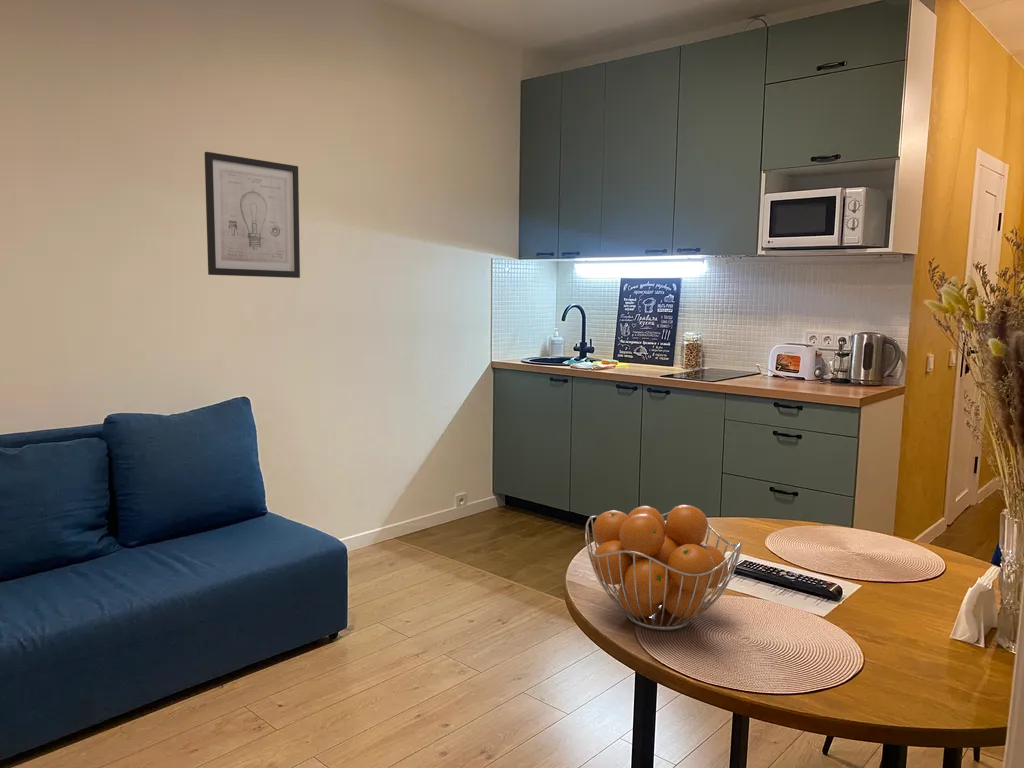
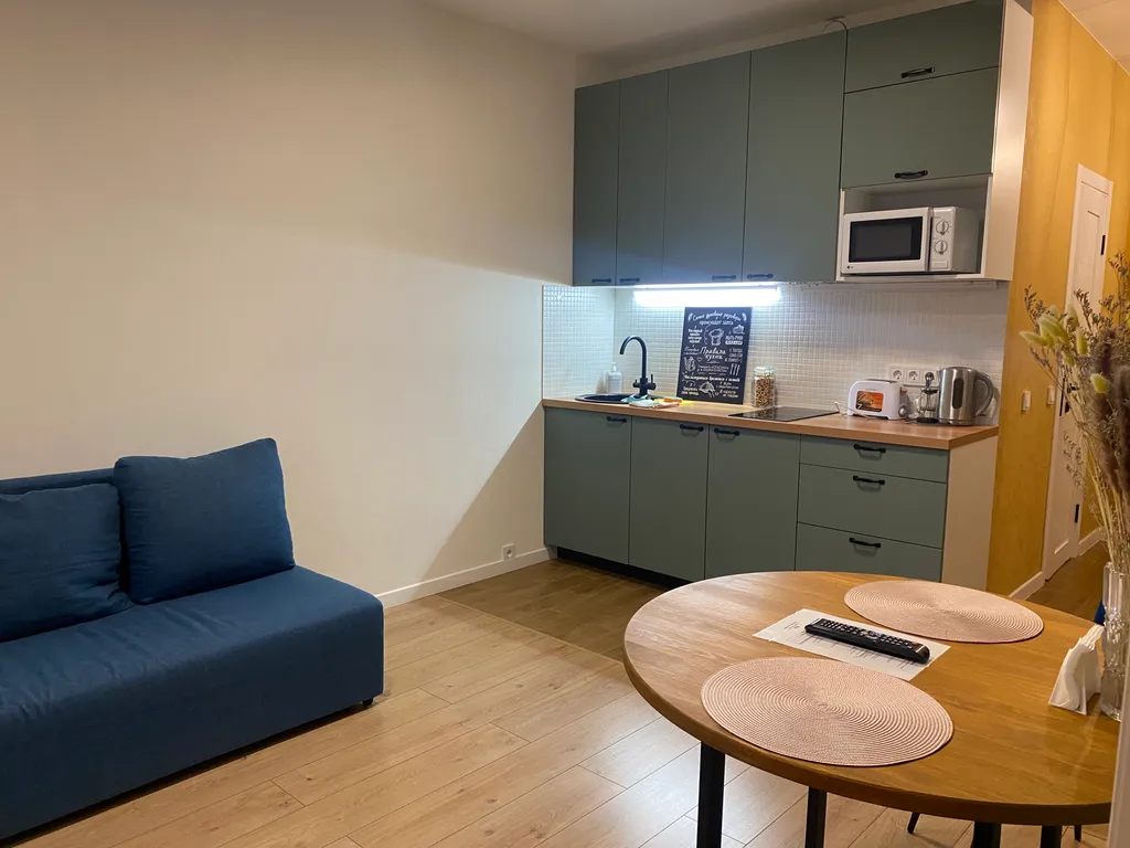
- wall art [204,151,301,279]
- fruit basket [584,504,744,632]
